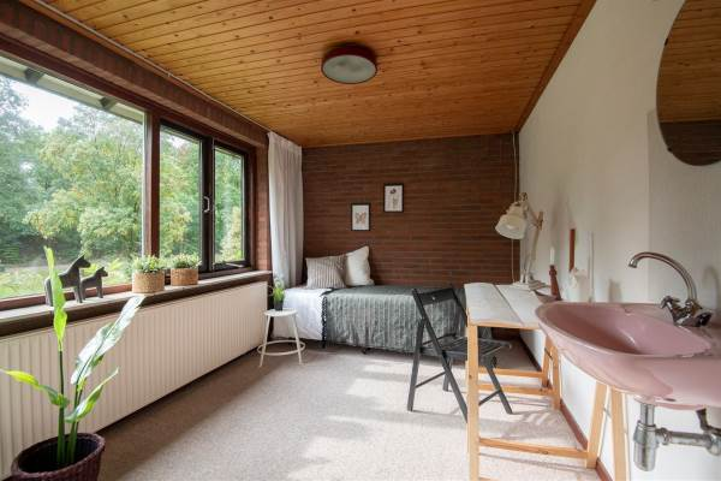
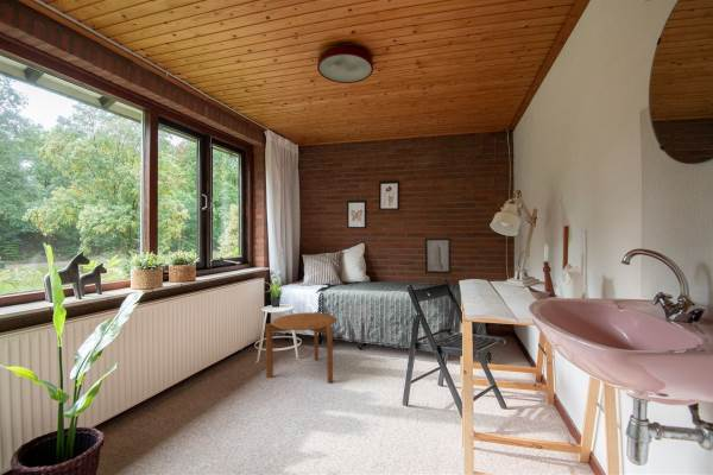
+ wall art [424,236,453,276]
+ side table [264,311,337,384]
